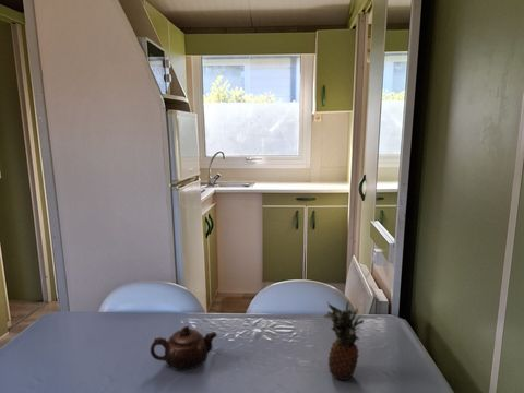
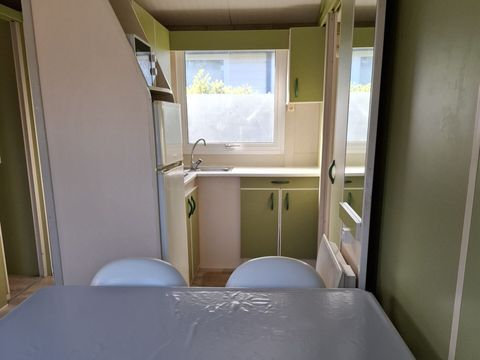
- teapot [150,325,218,371]
- fruit [322,299,366,381]
